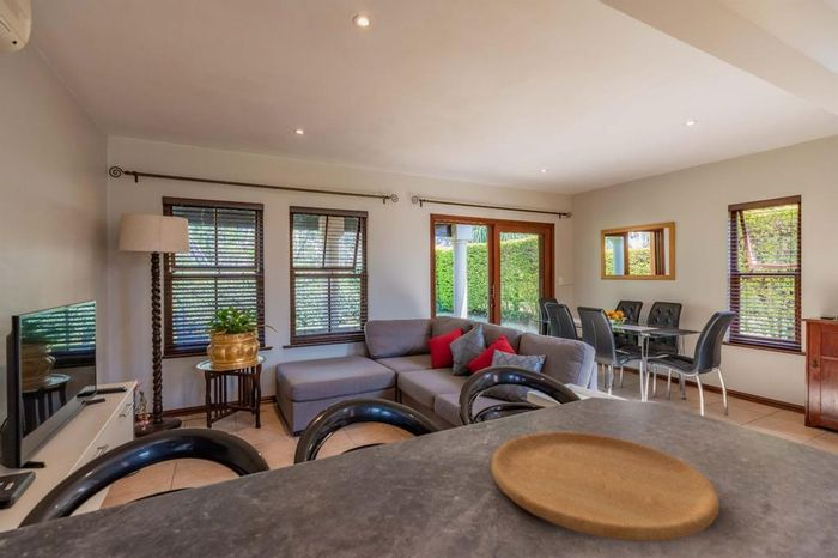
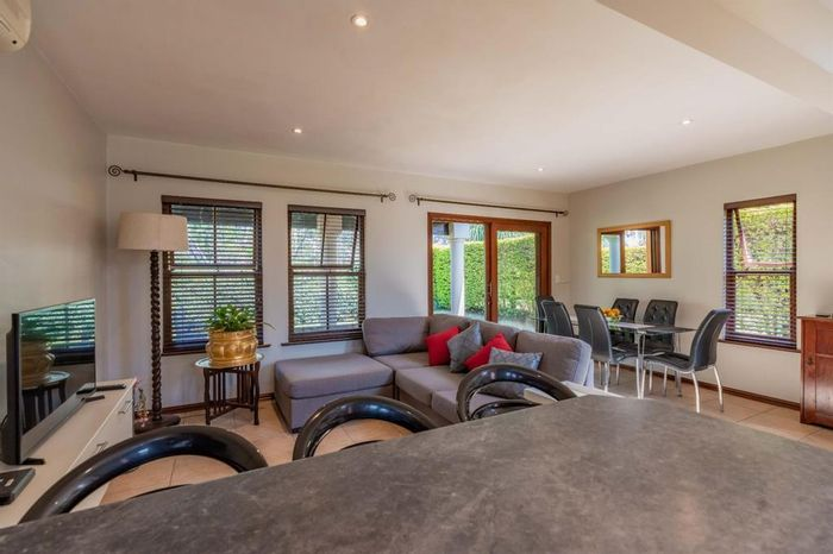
- cutting board [490,431,721,544]
